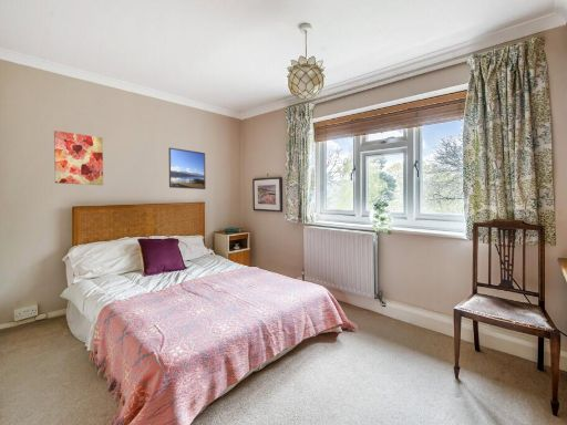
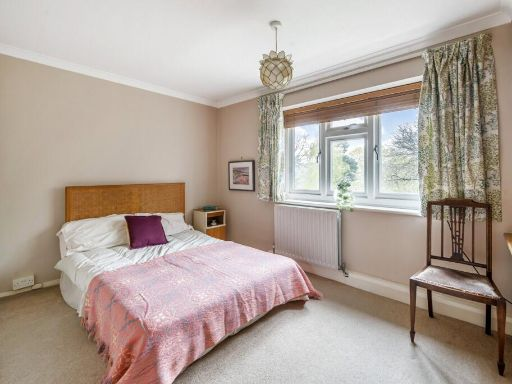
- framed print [167,146,207,190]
- wall art [53,129,104,186]
